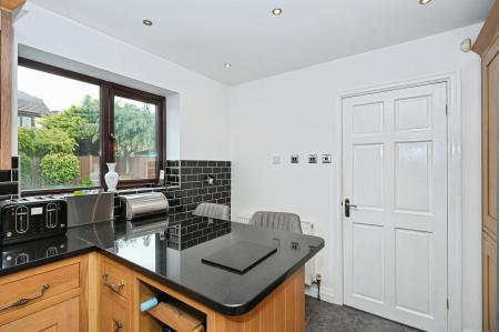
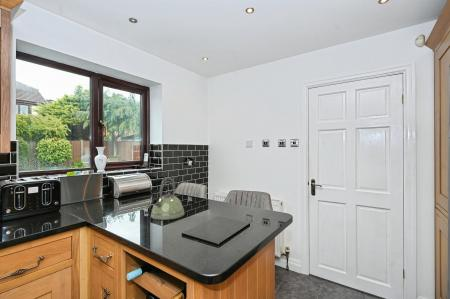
+ kettle [150,177,186,221]
